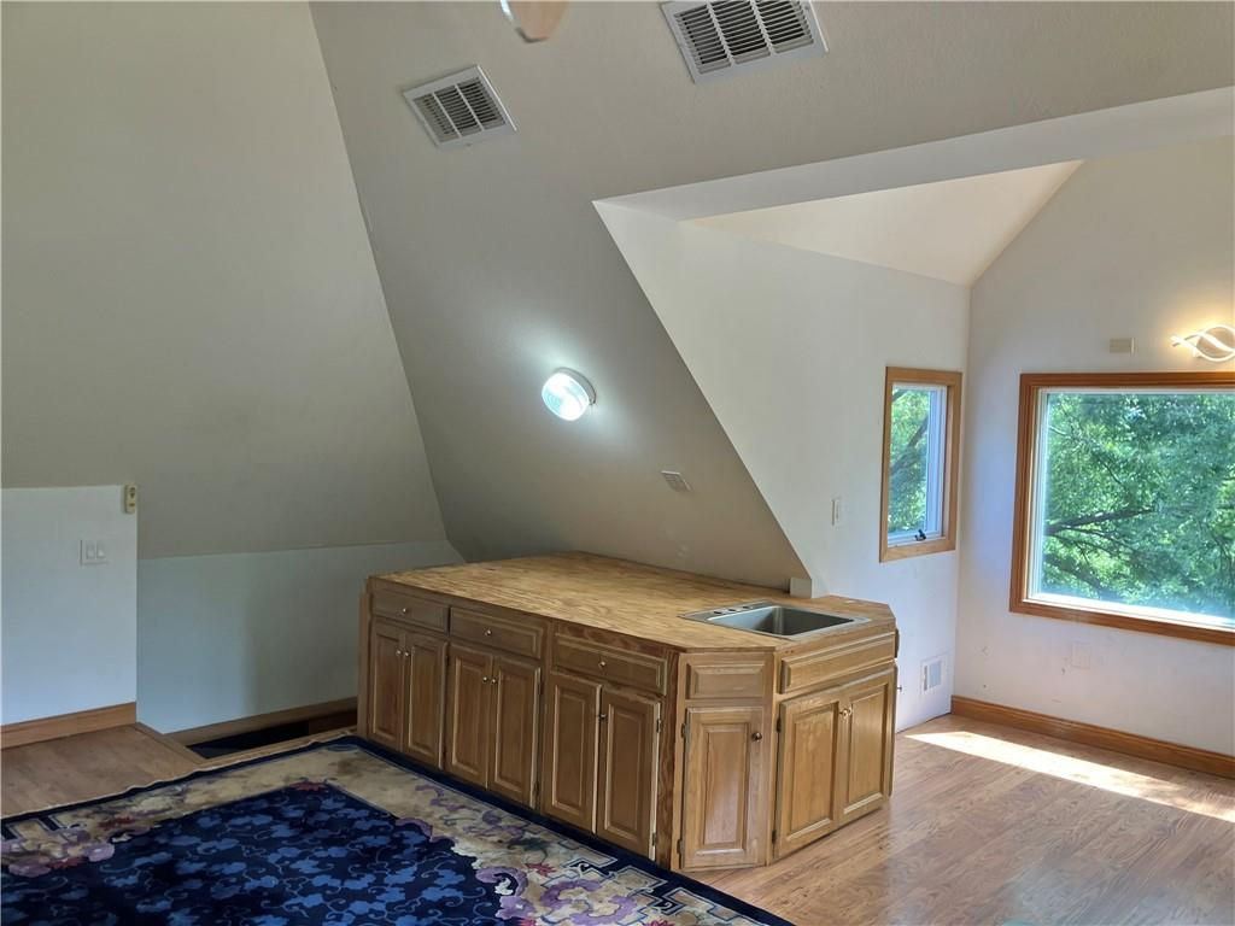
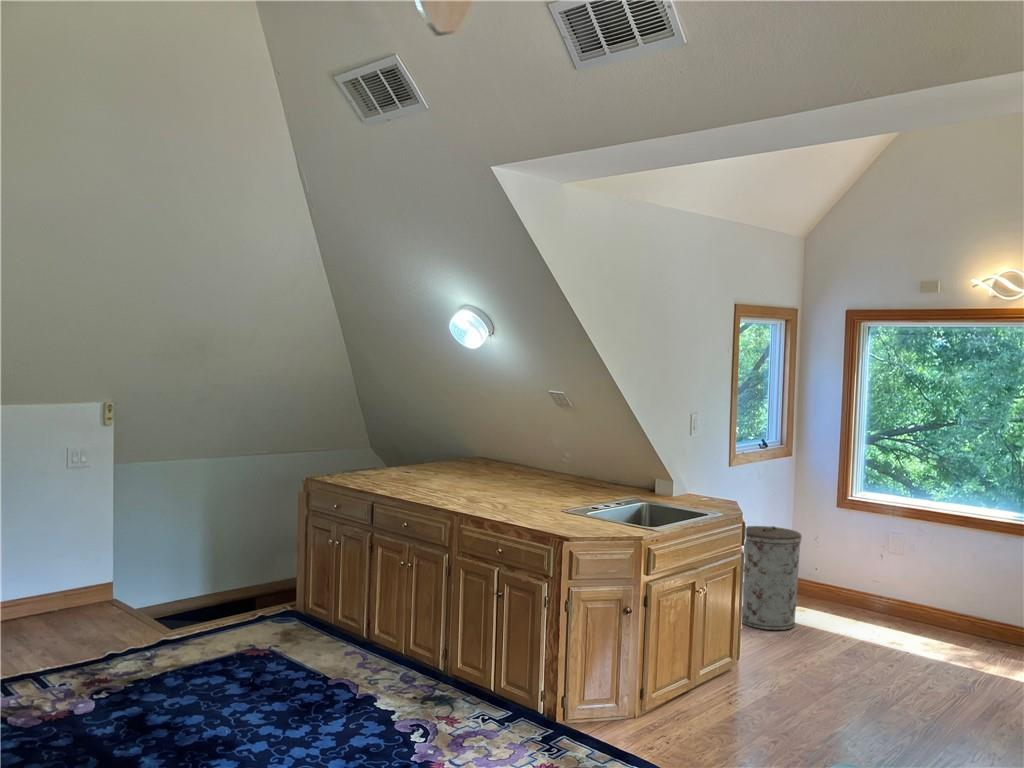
+ trash can [741,525,803,631]
